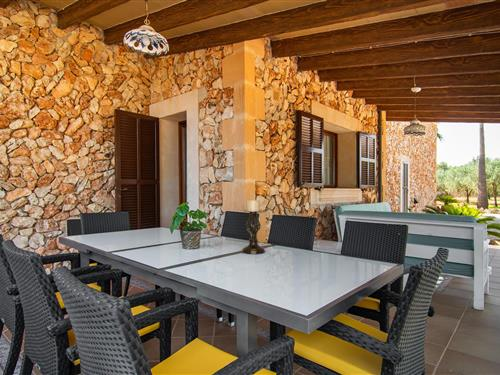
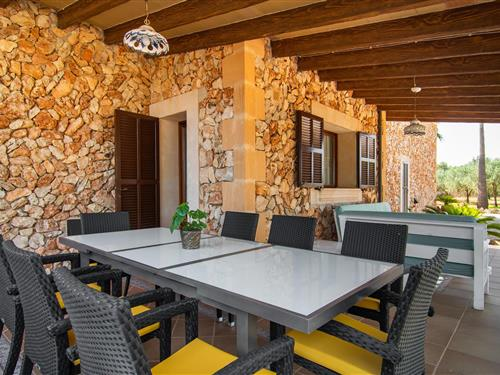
- candle holder [241,197,266,255]
